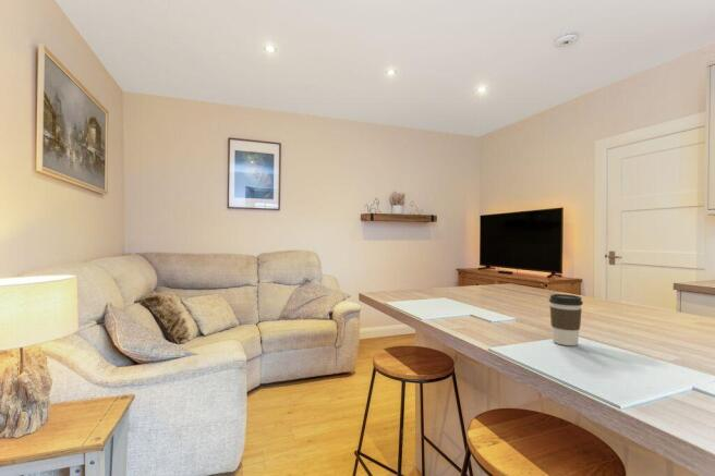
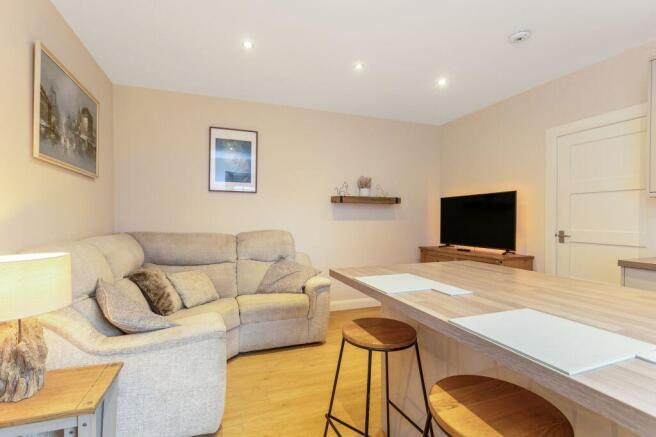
- coffee cup [548,293,584,346]
